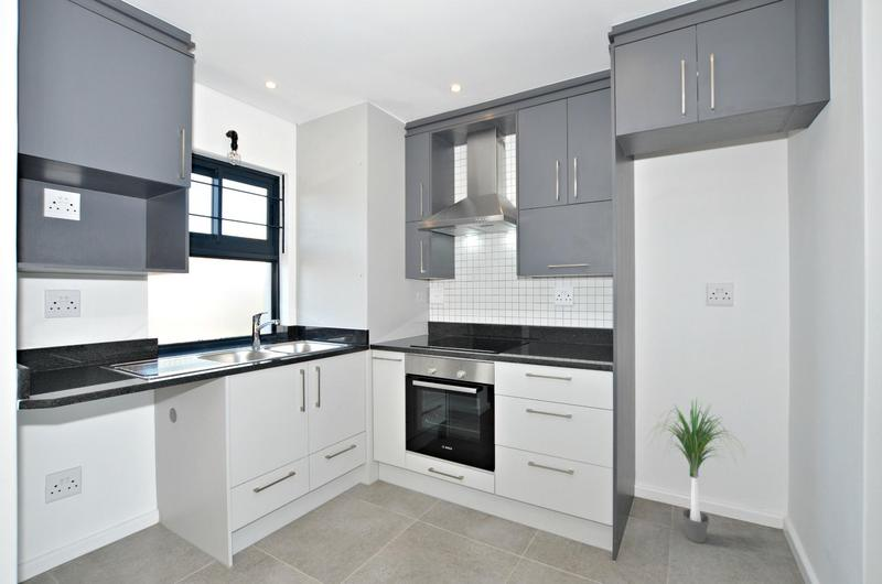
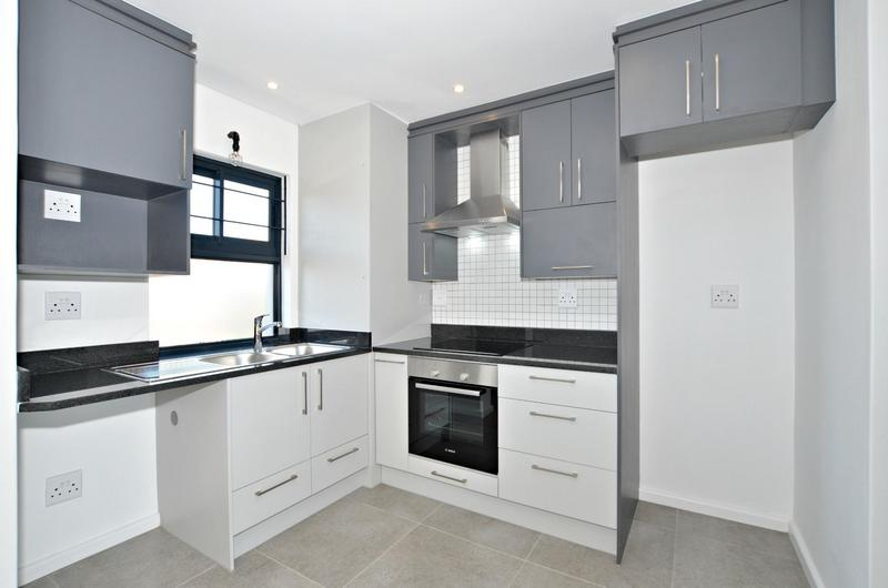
- potted plant [645,390,745,544]
